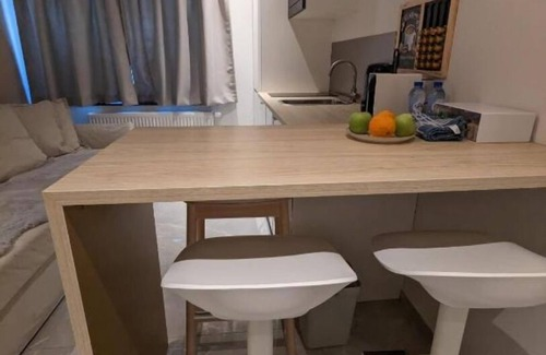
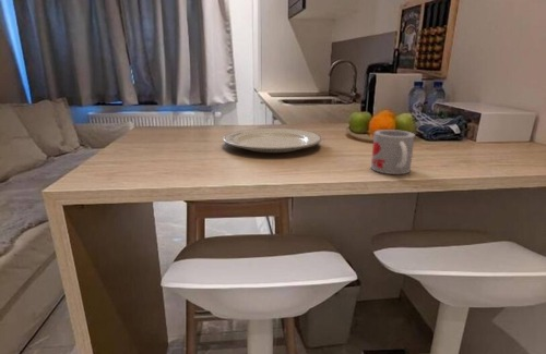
+ mug [370,129,416,175]
+ chinaware [223,127,323,154]
